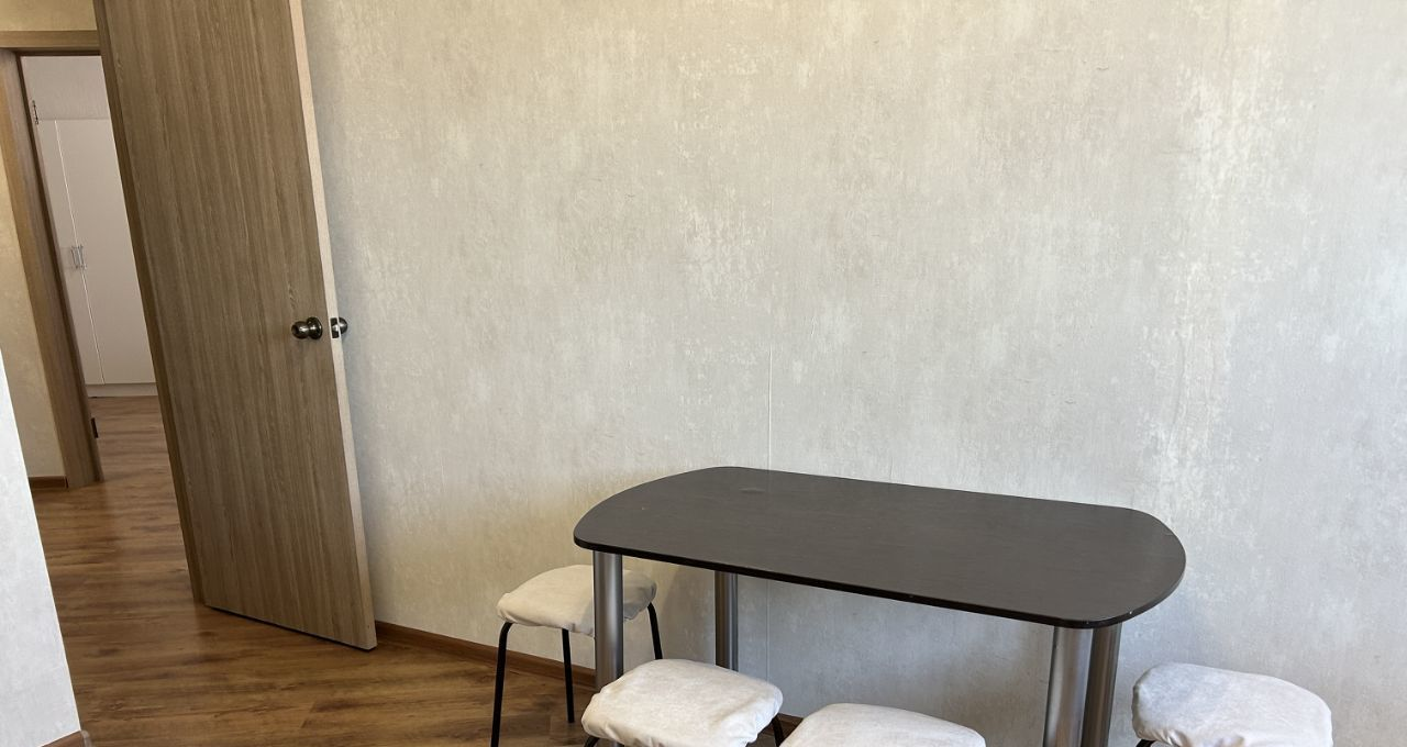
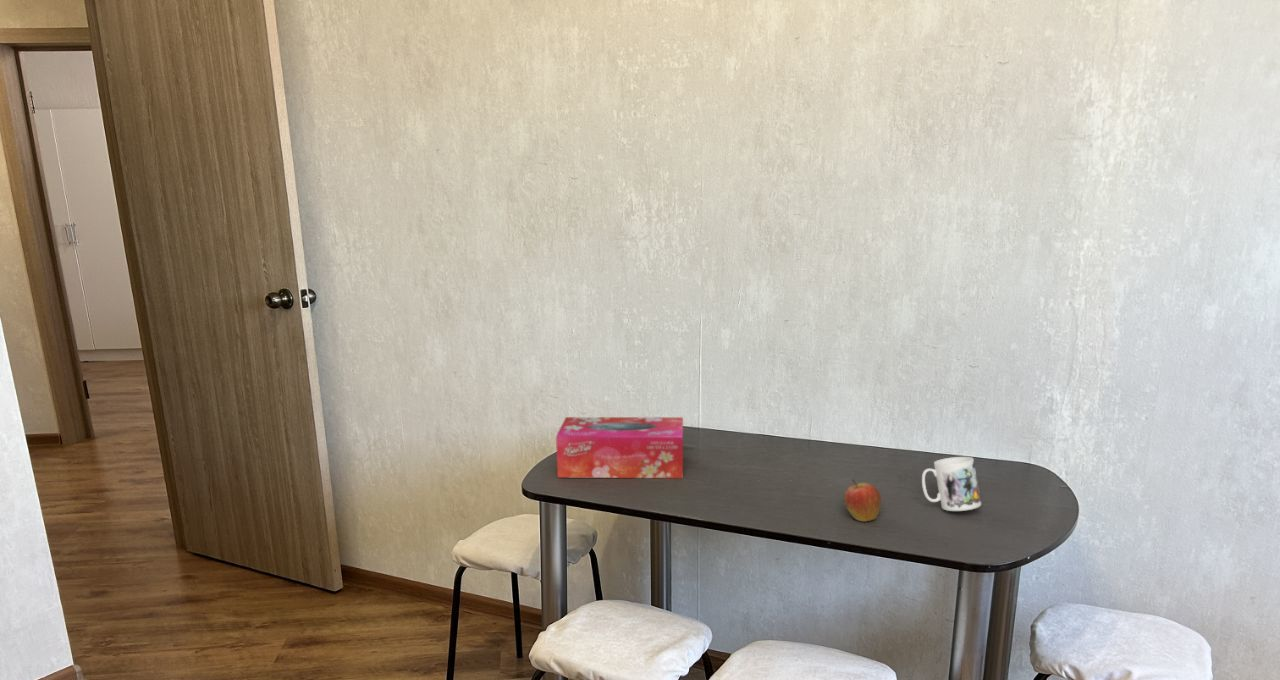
+ tissue box [555,416,684,479]
+ fruit [843,478,882,523]
+ mug [921,456,982,512]
